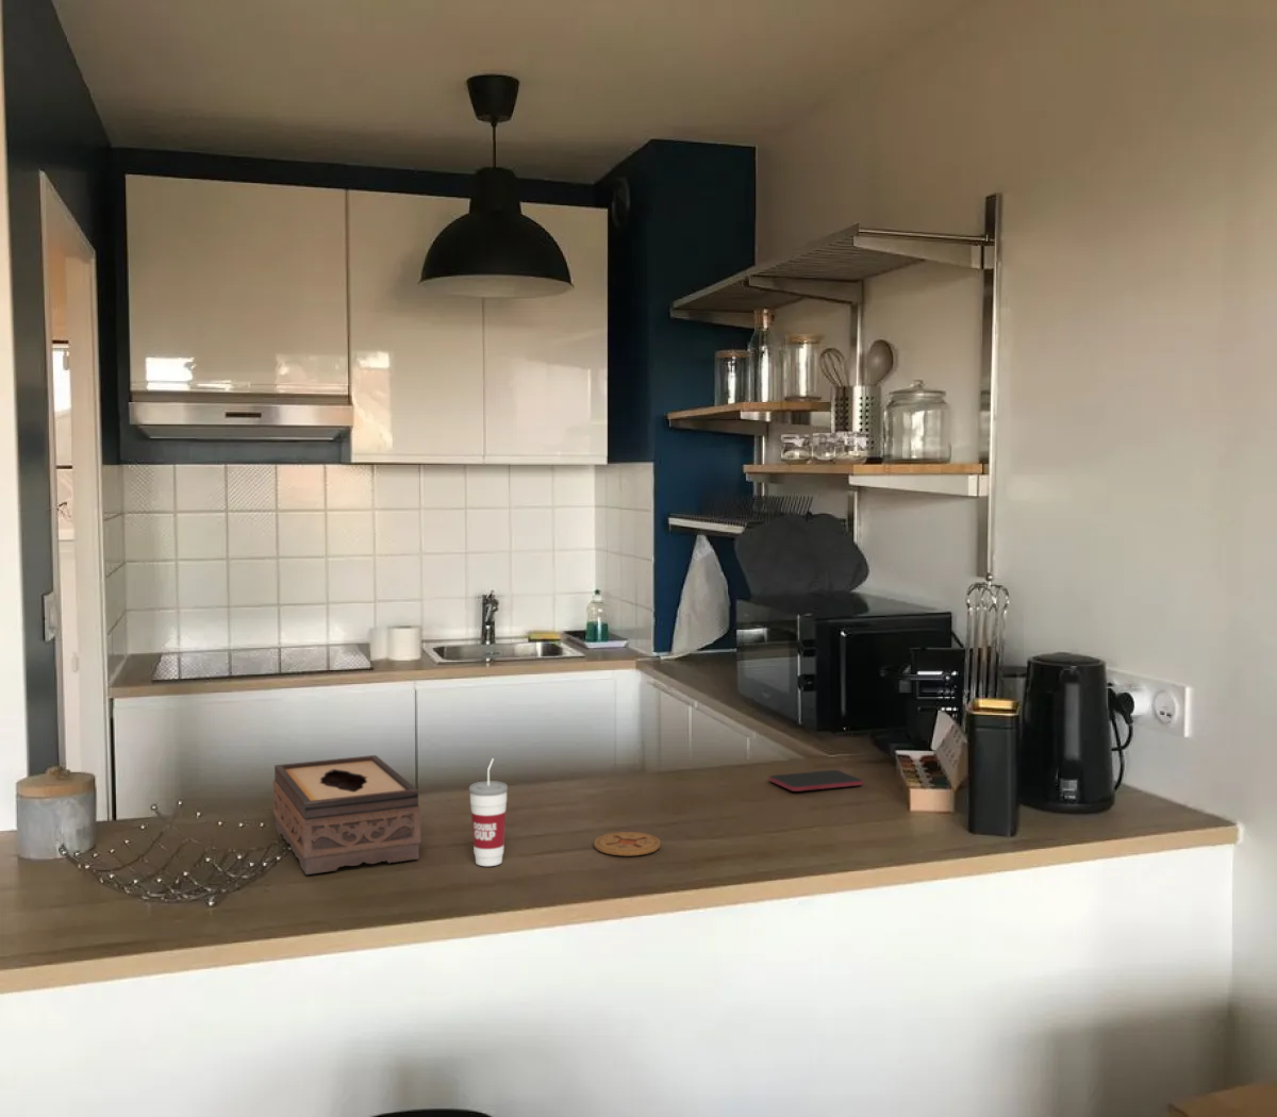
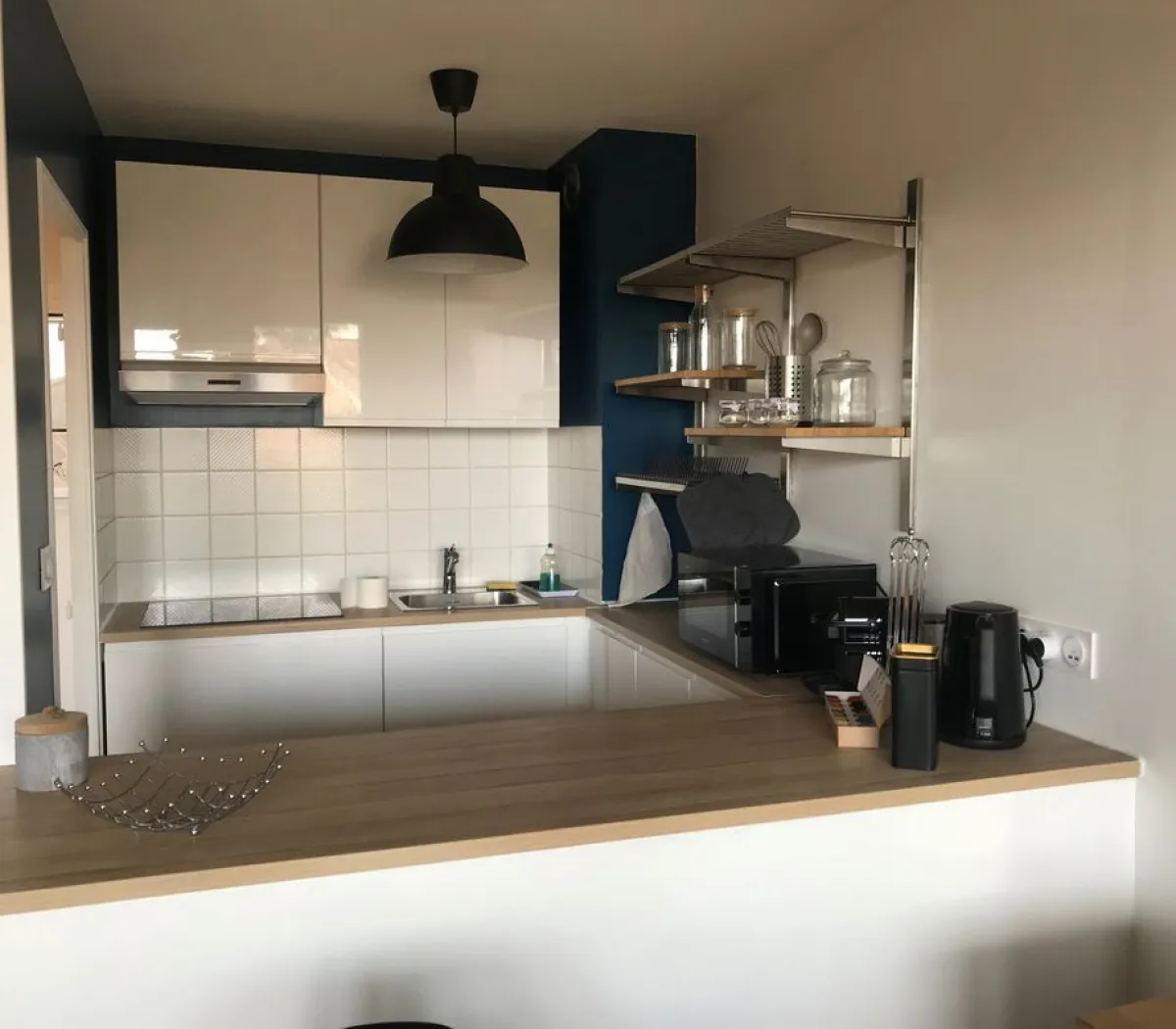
- smartphone [768,770,864,792]
- coaster [593,830,662,858]
- tissue box [271,754,421,876]
- cup [468,758,508,867]
